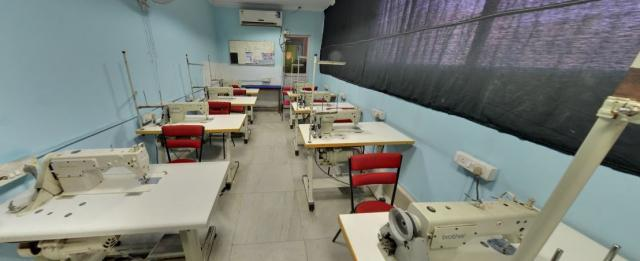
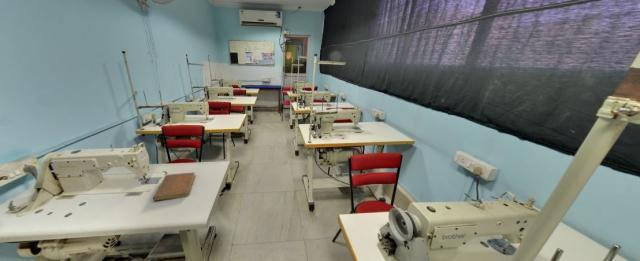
+ notebook [152,172,196,202]
